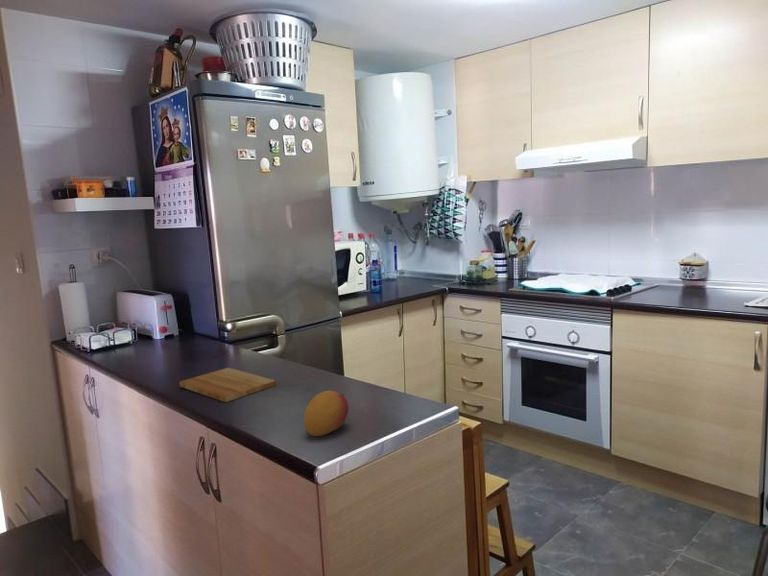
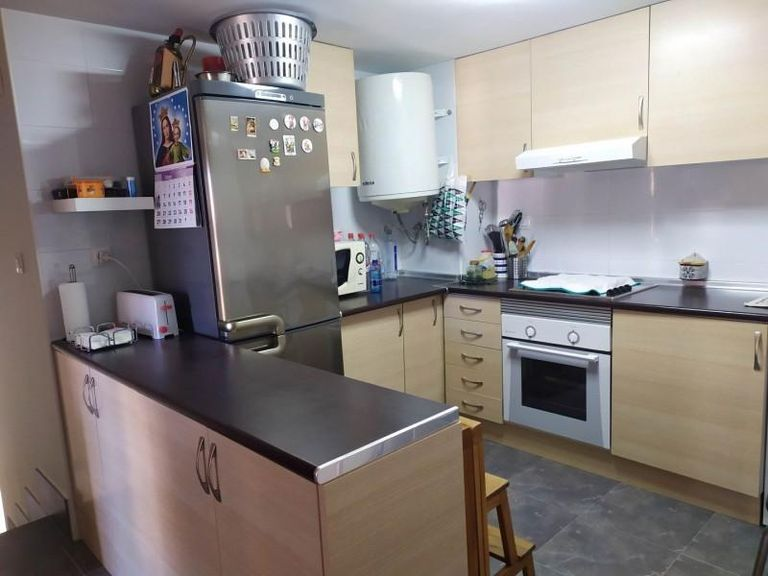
- cutting board [178,367,277,403]
- fruit [303,390,349,437]
